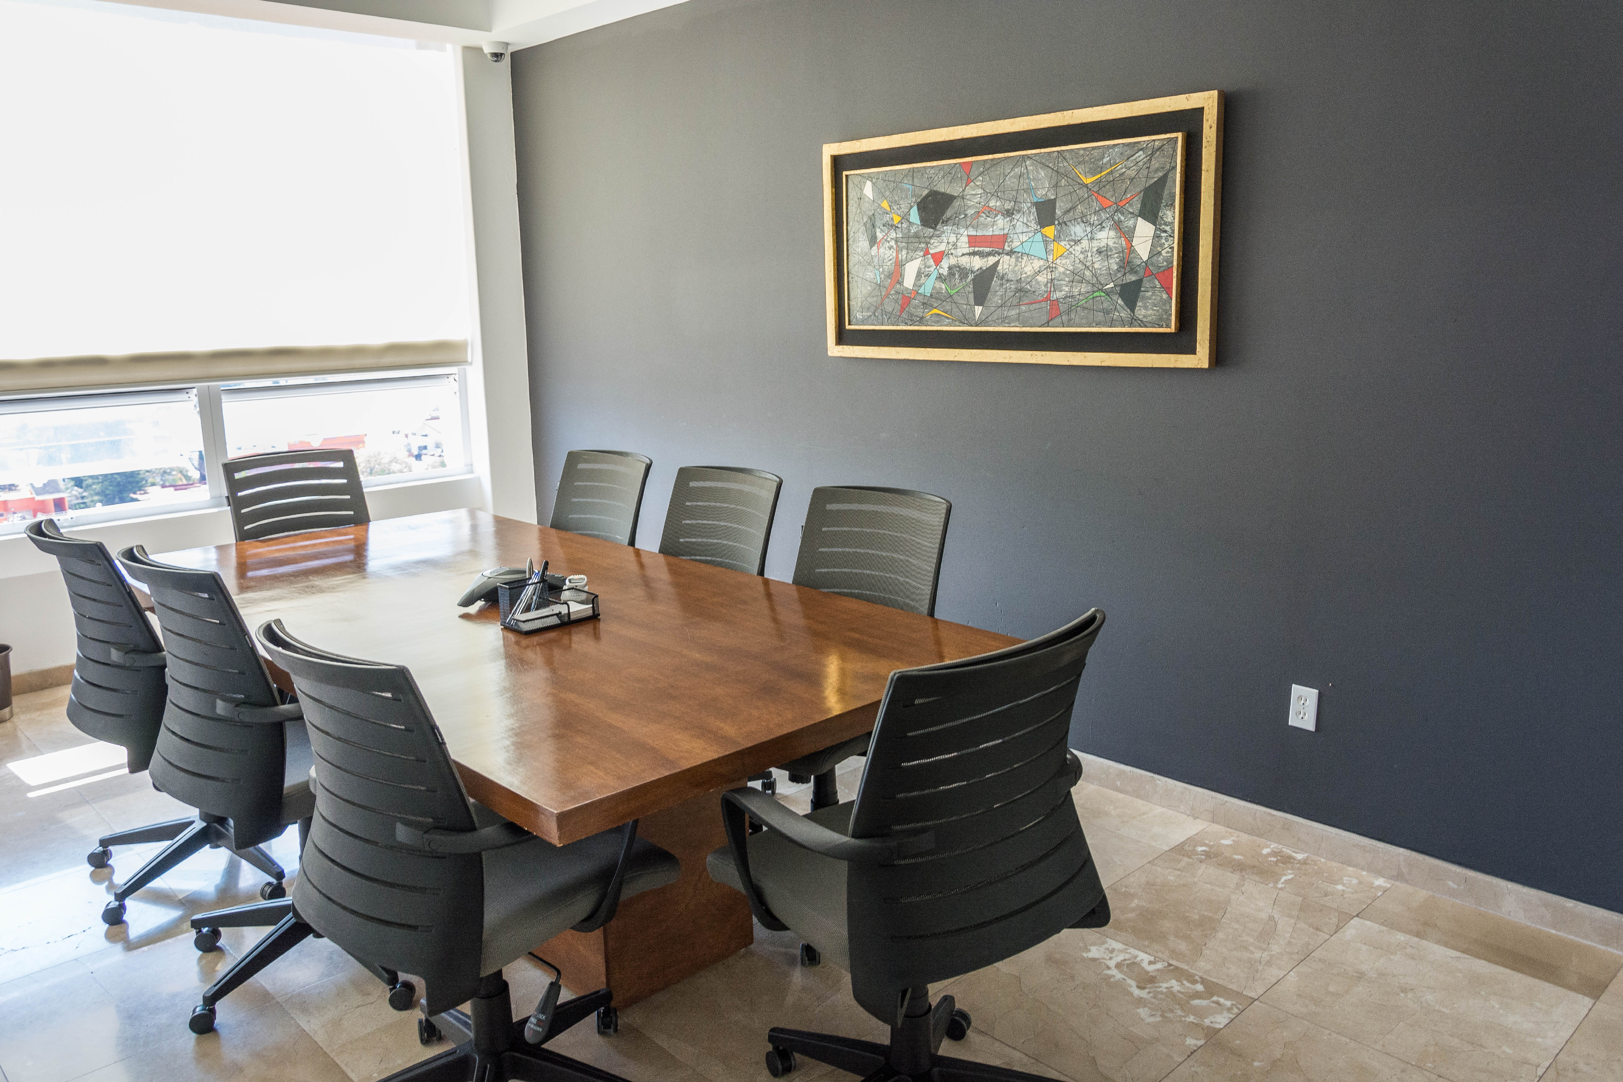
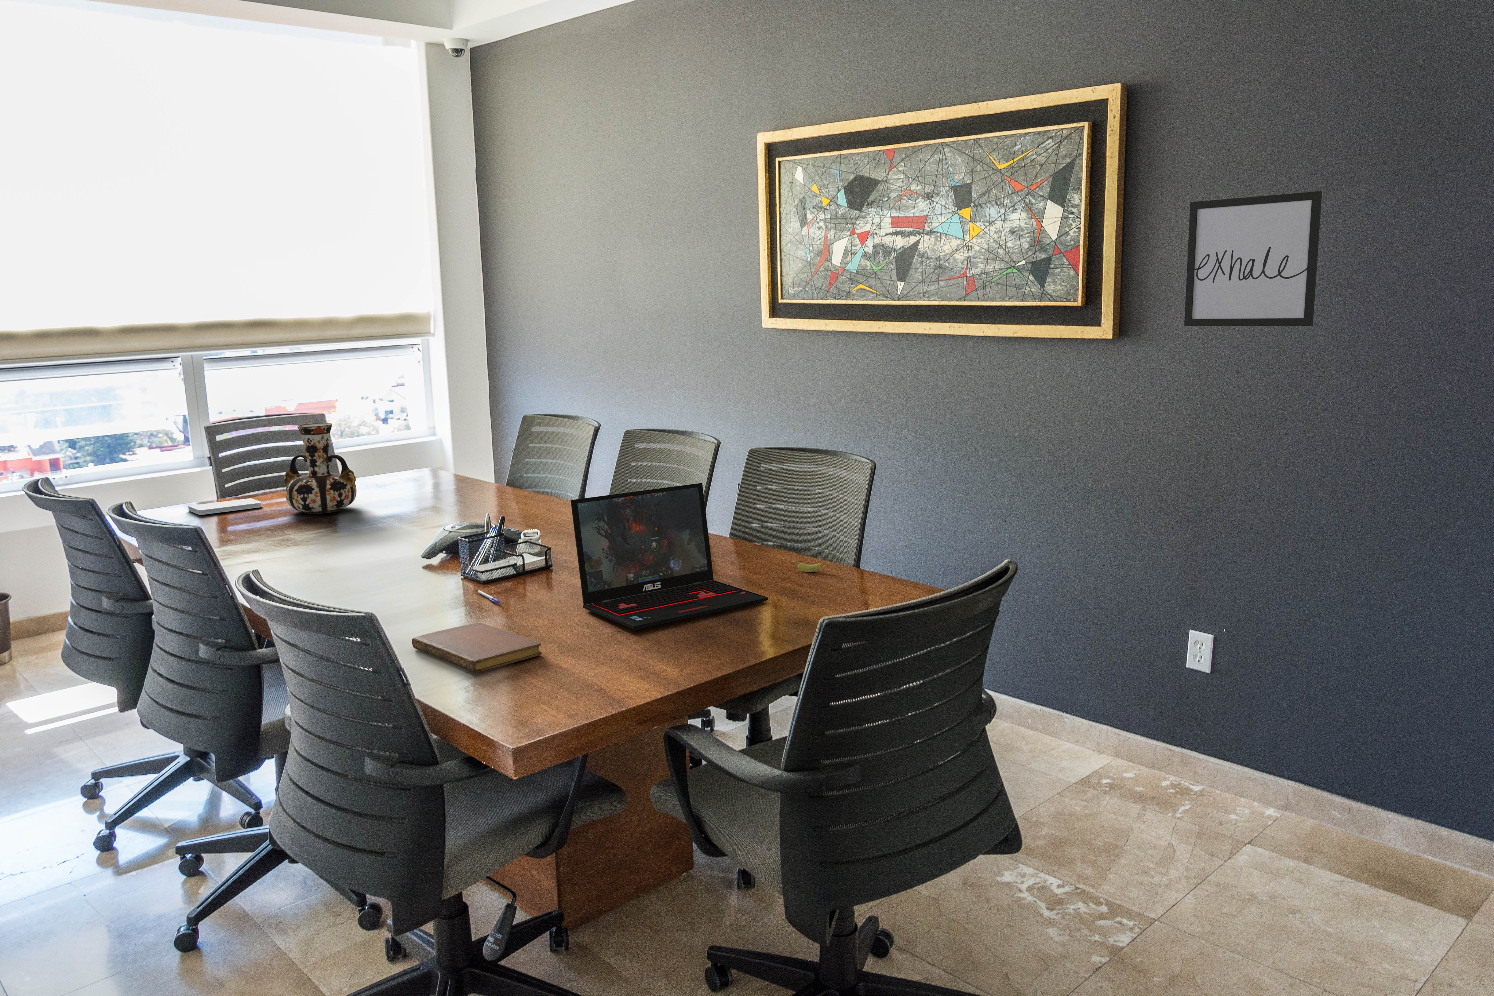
+ notebook [411,622,542,673]
+ fruit [794,560,823,572]
+ pen [478,590,500,604]
+ vase [283,422,357,514]
+ notepad [188,498,262,516]
+ wall art [1184,191,1323,327]
+ laptop [570,482,768,630]
